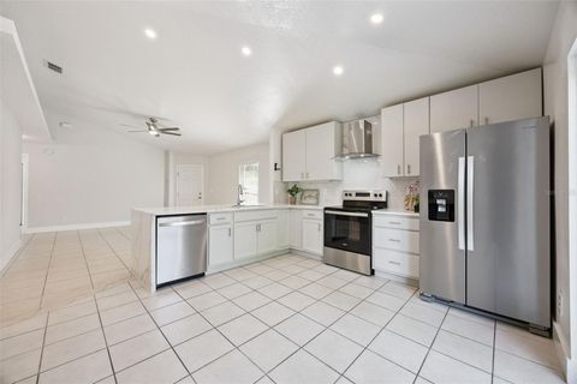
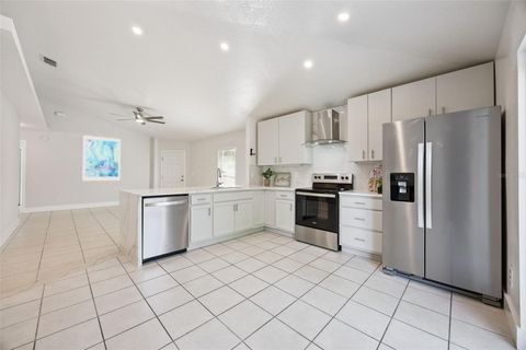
+ wall art [82,133,122,183]
